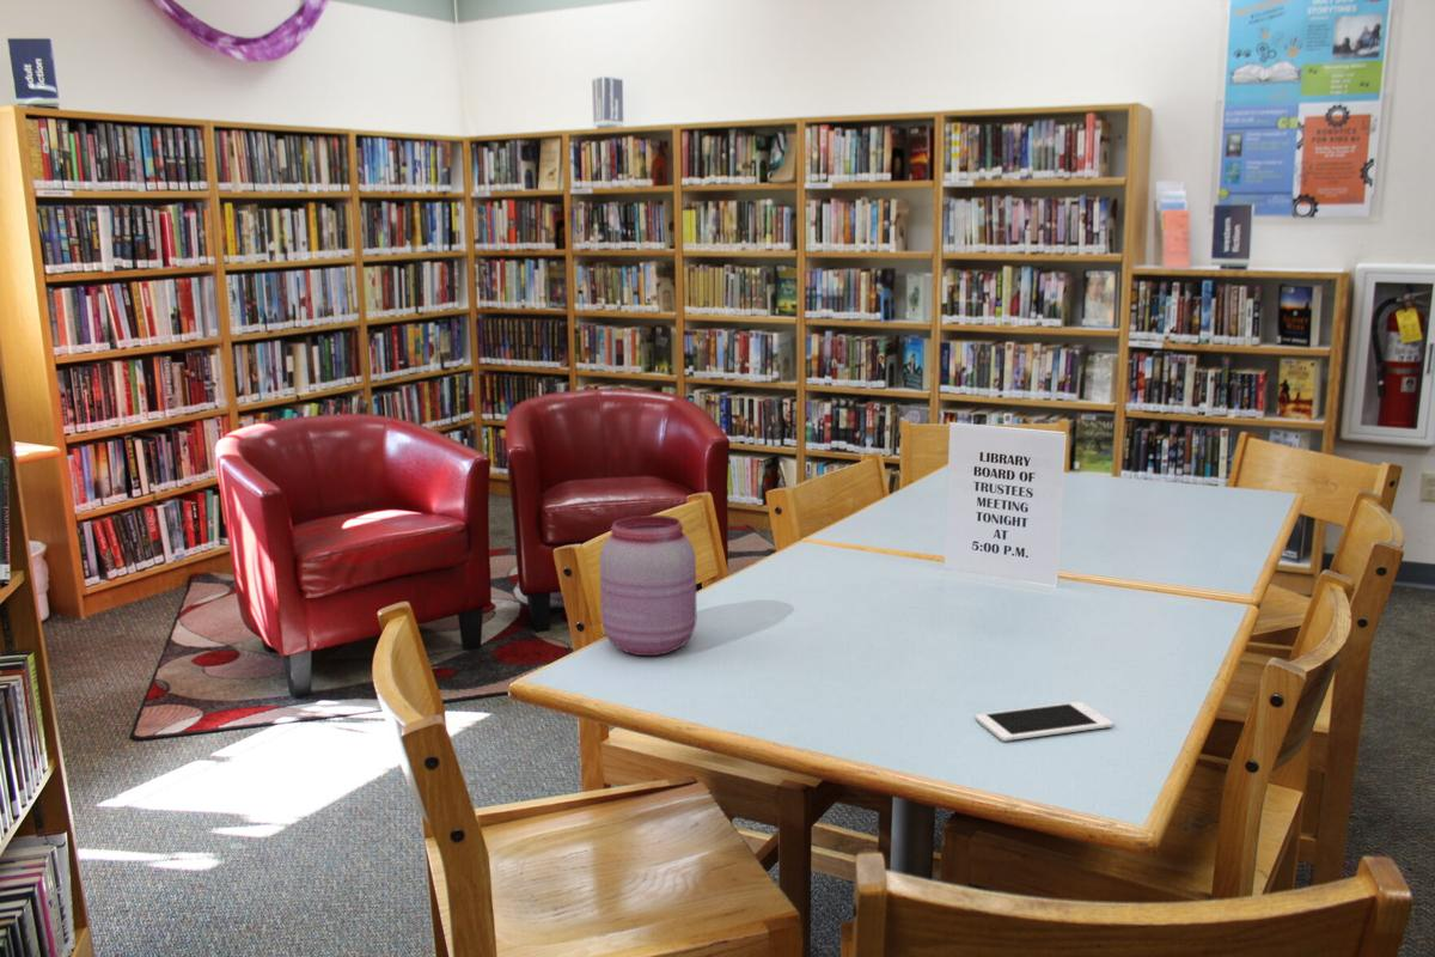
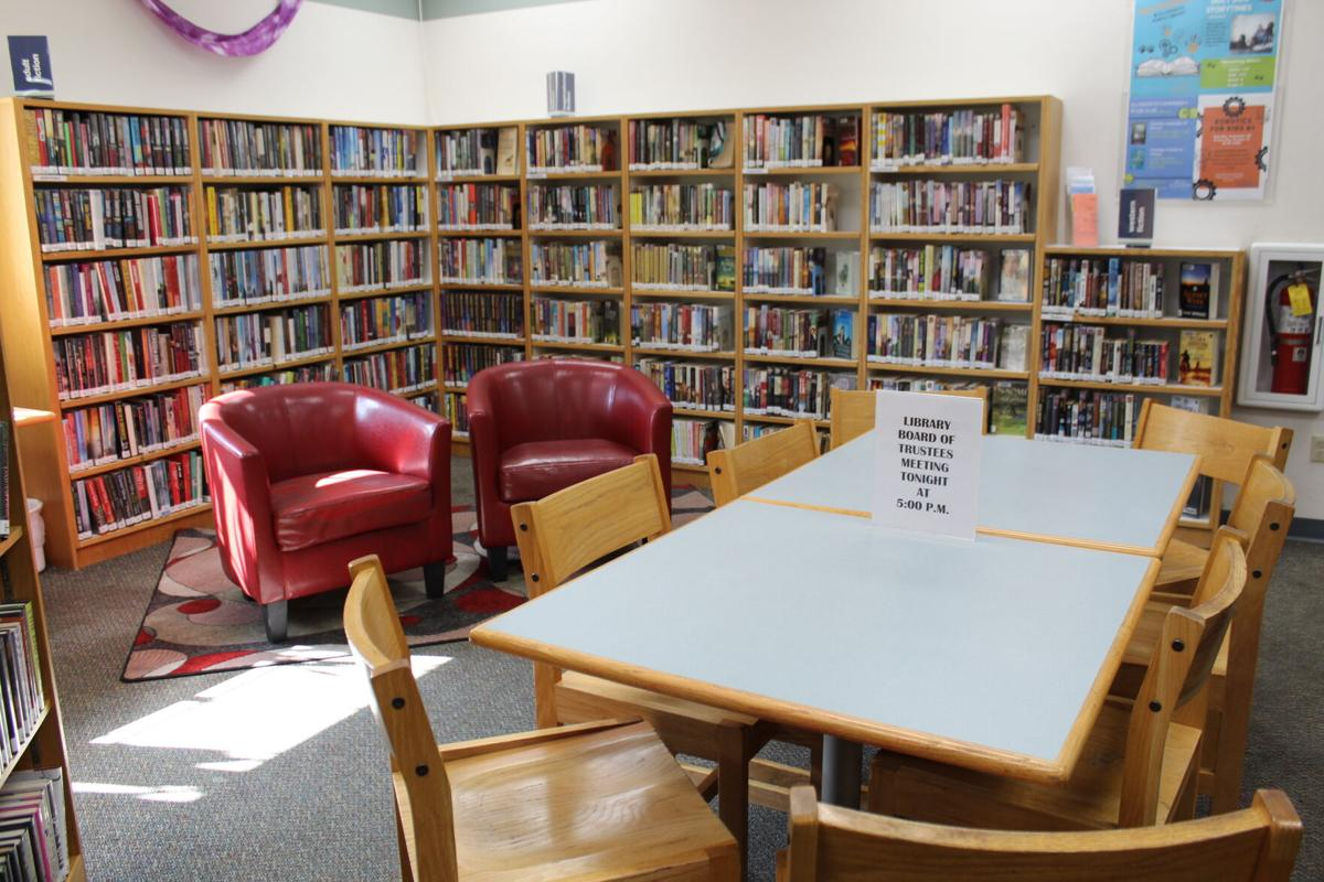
- cell phone [975,701,1115,742]
- jar [598,513,698,657]
